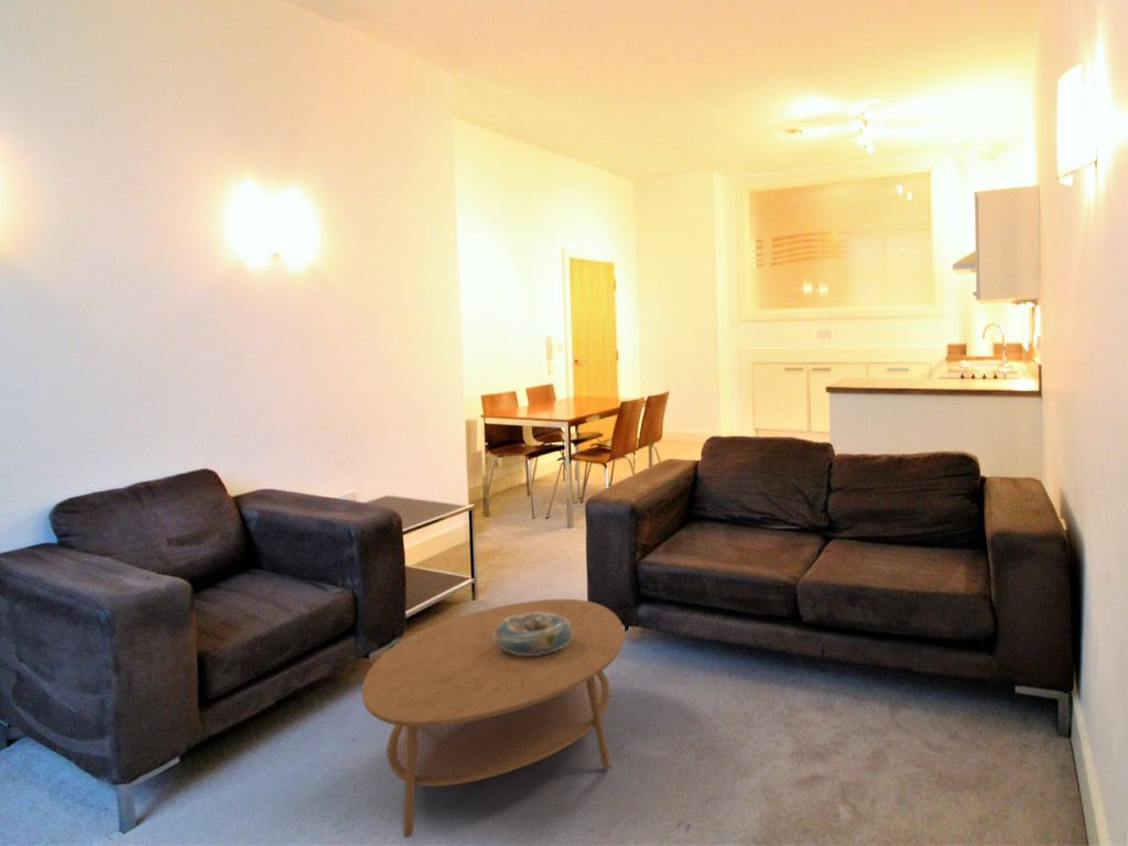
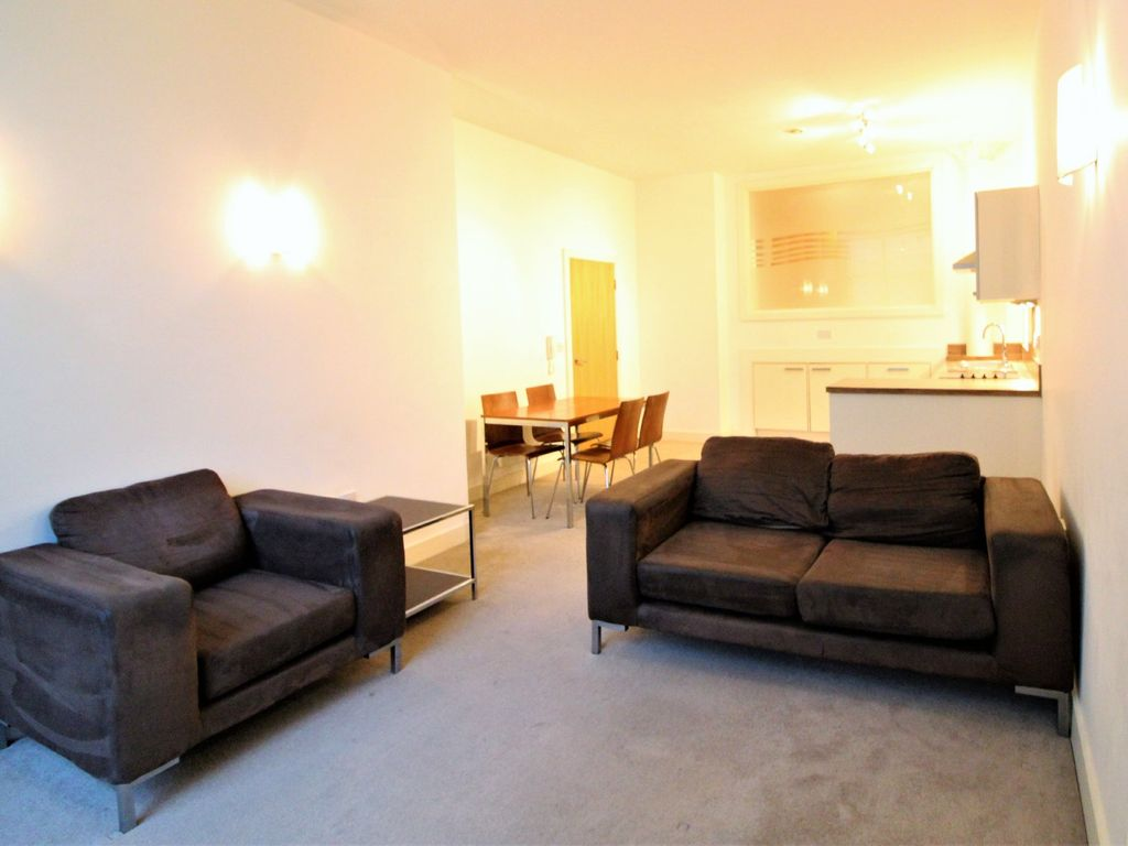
- decorative bowl [494,612,573,655]
- coffee table [361,598,626,838]
